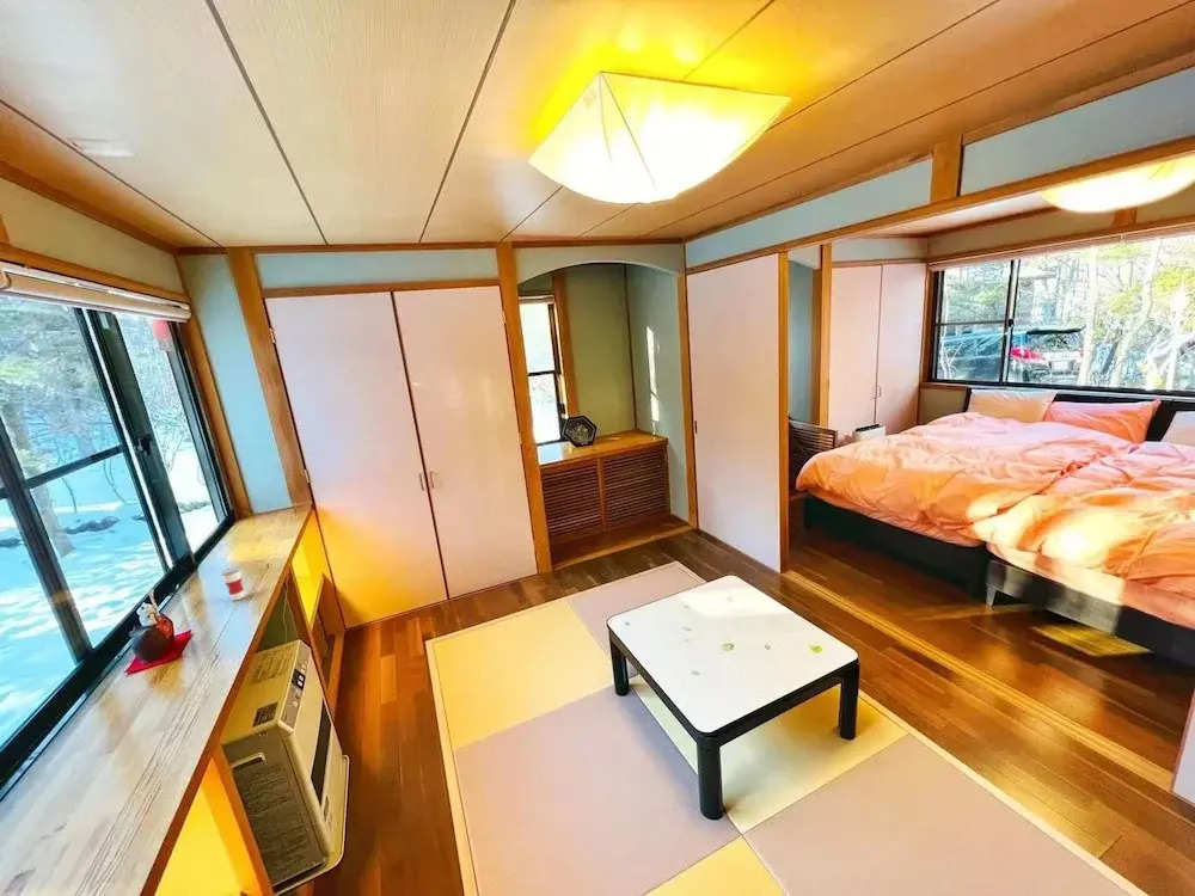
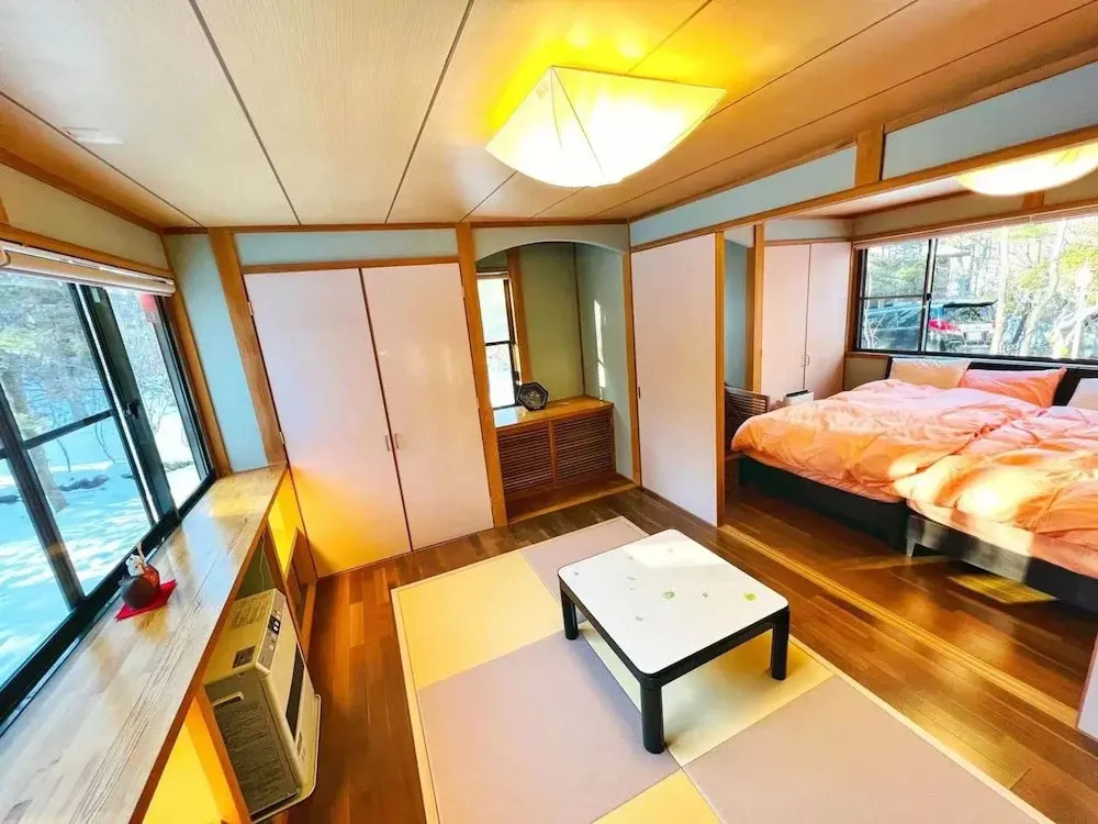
- cup [220,559,246,602]
